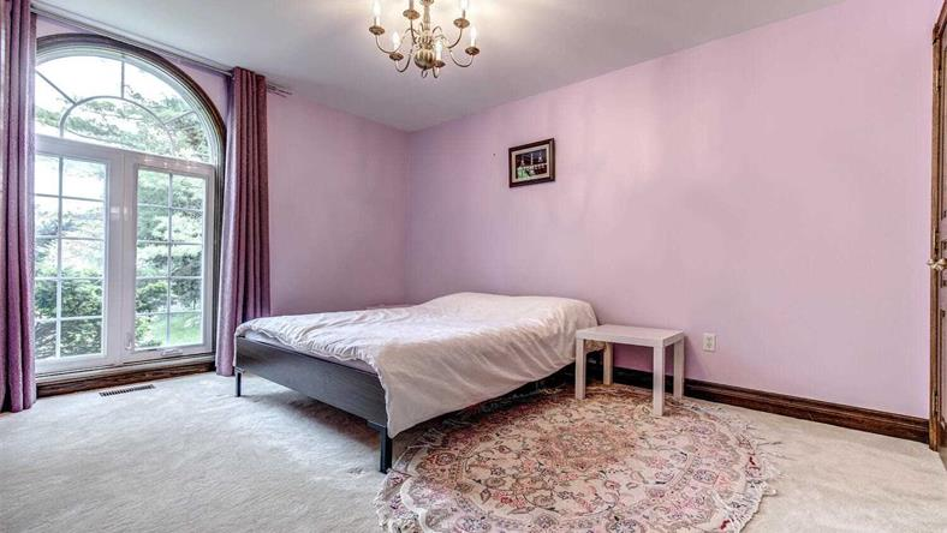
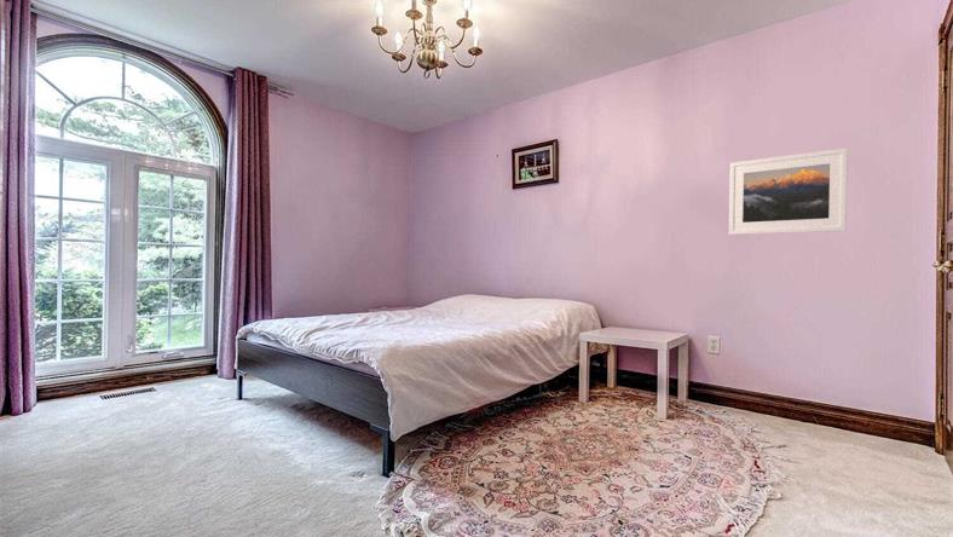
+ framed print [728,148,849,236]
